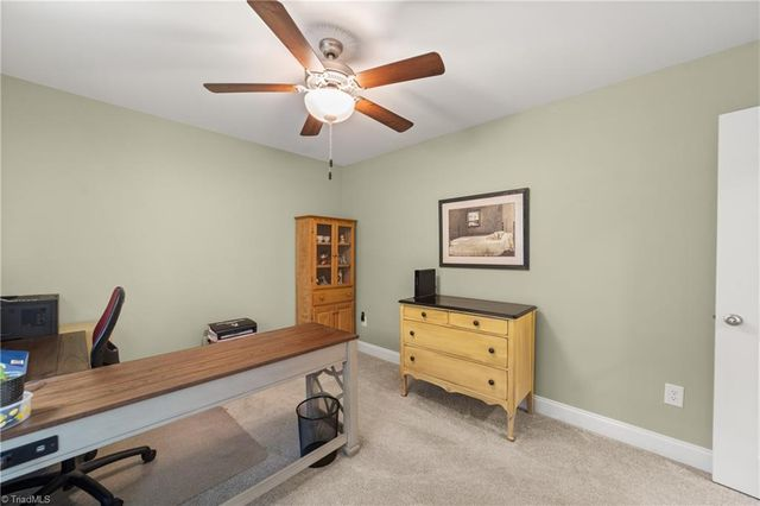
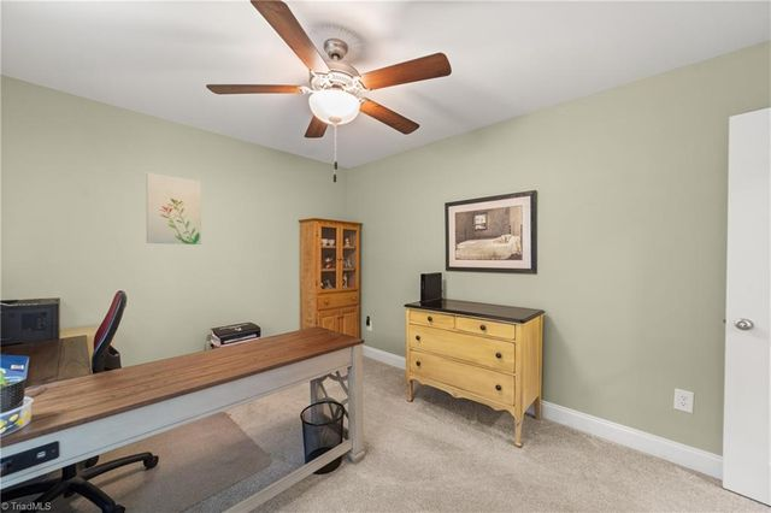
+ wall art [146,172,202,246]
